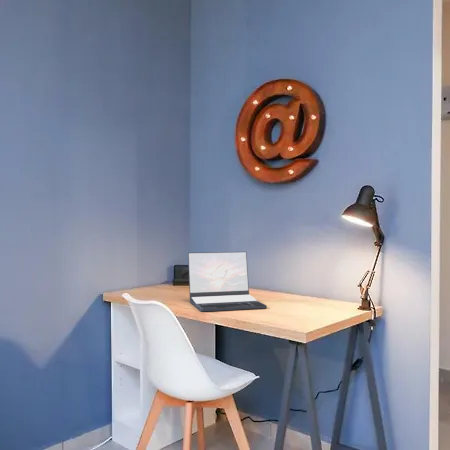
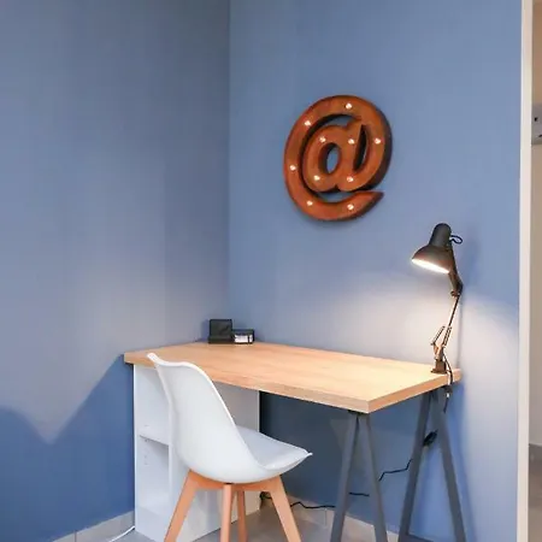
- laptop [187,251,268,313]
